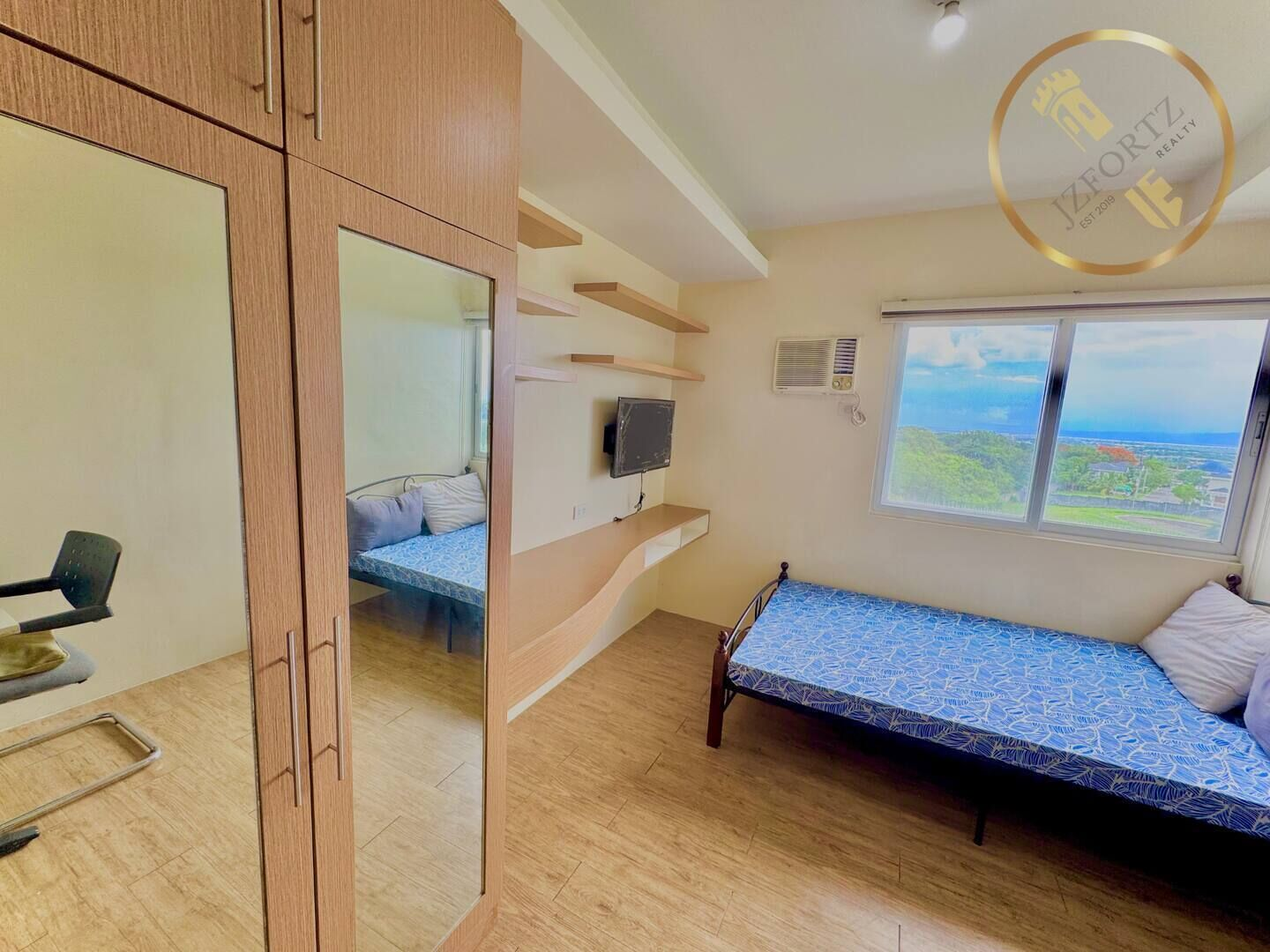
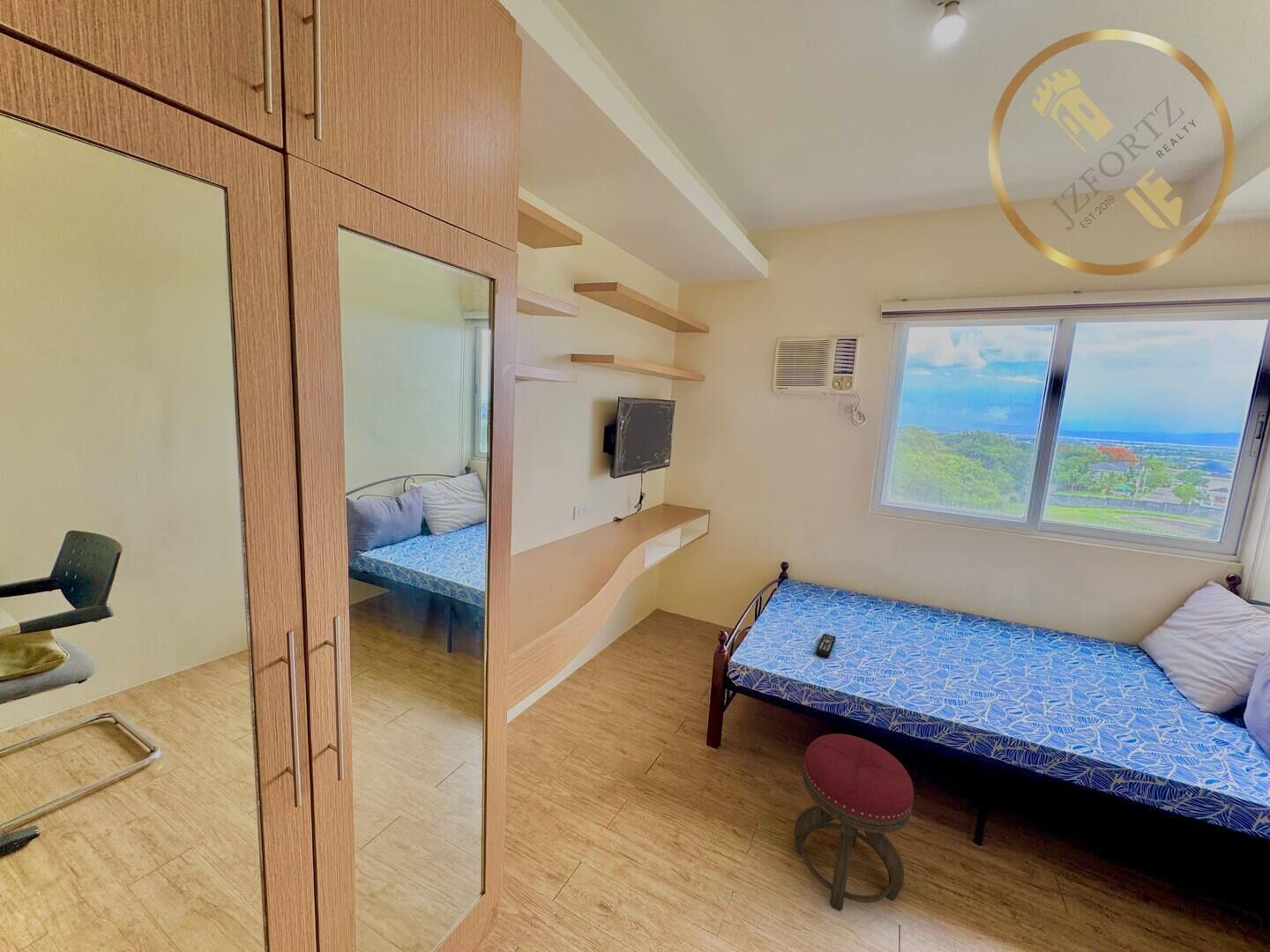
+ stool [793,733,915,911]
+ remote control [815,633,837,658]
